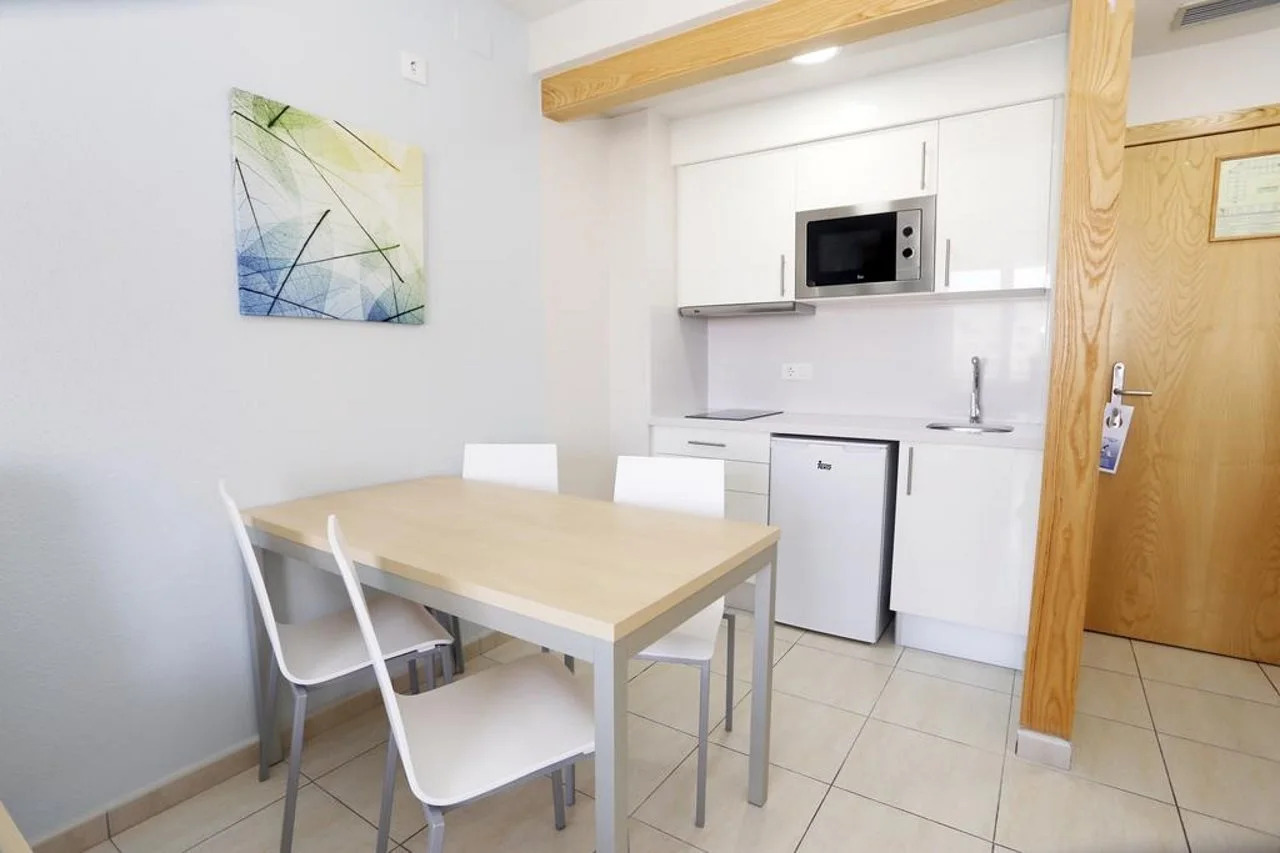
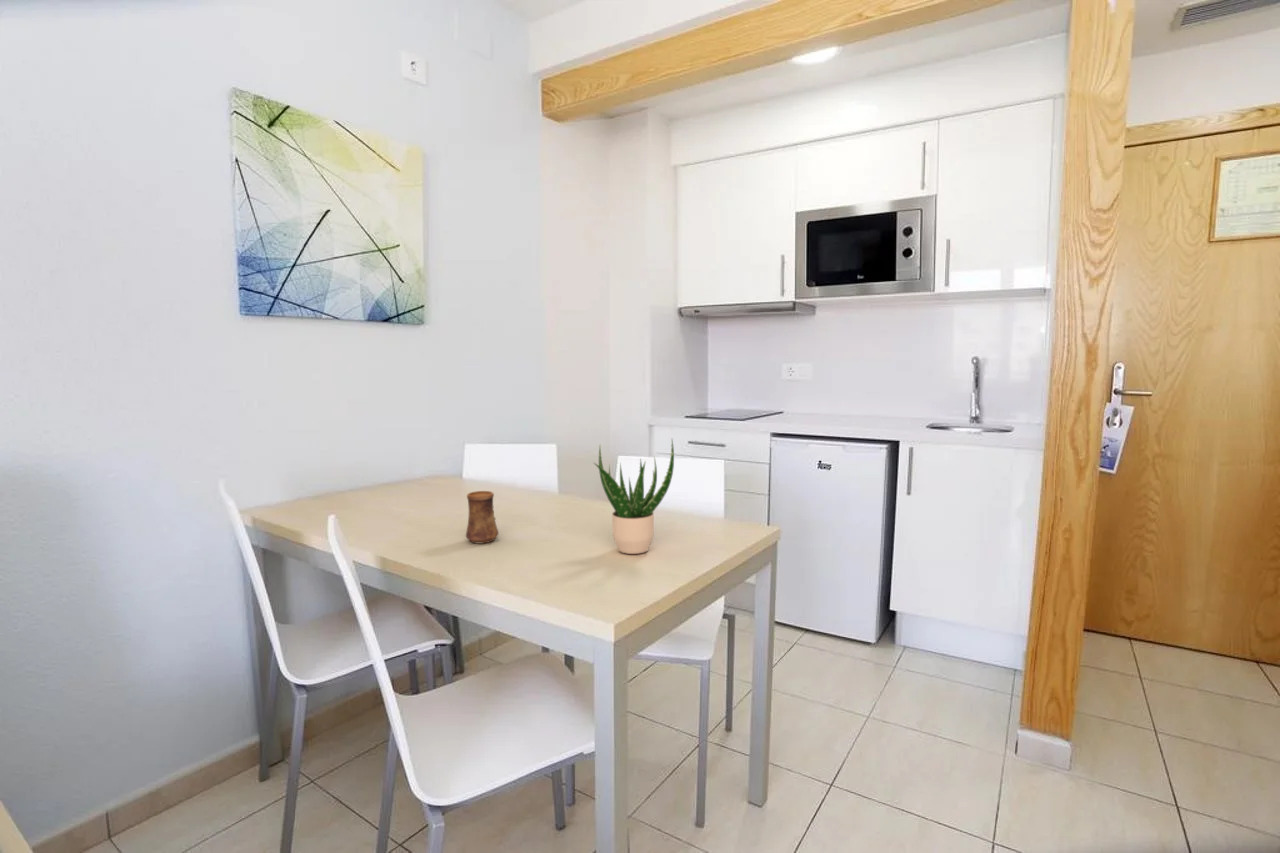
+ potted plant [592,438,675,555]
+ cup [465,490,500,544]
